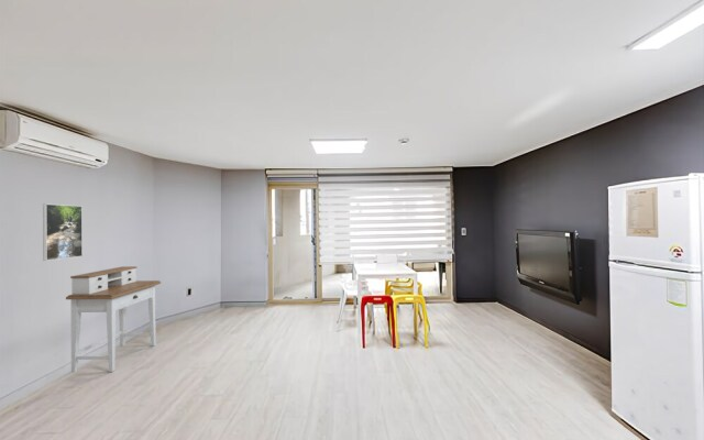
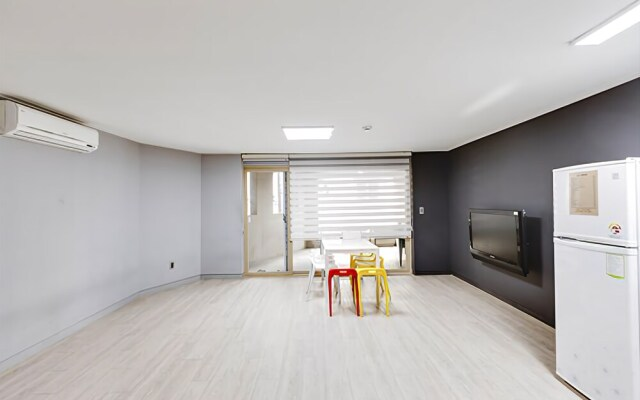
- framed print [42,202,84,262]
- desk [65,265,162,373]
